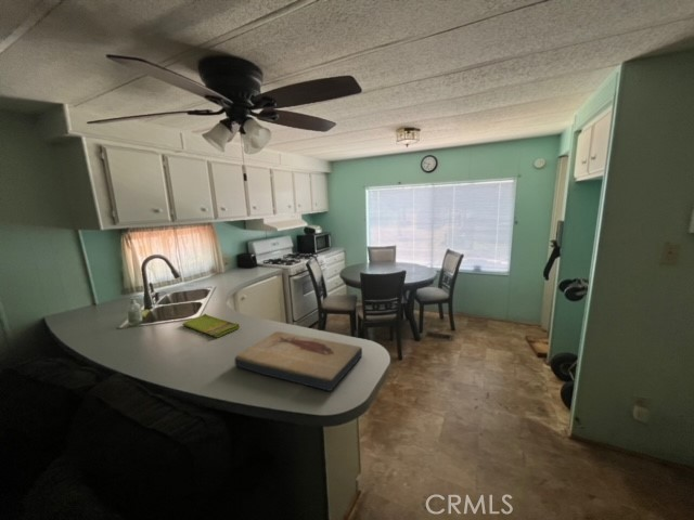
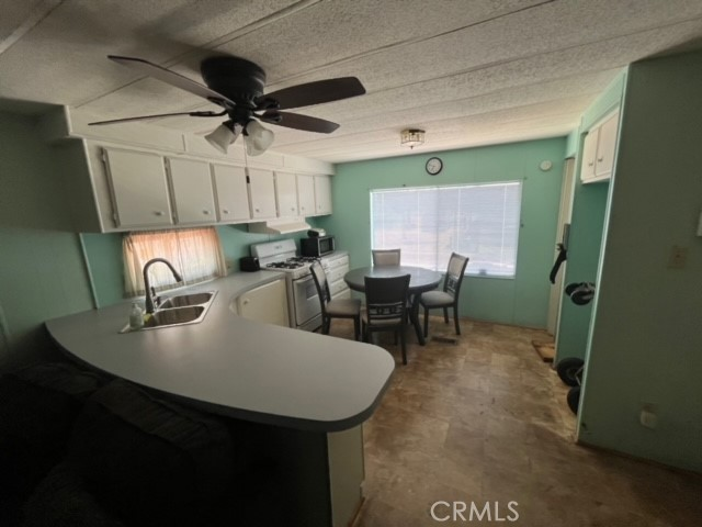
- fish fossil [233,330,363,392]
- dish towel [181,313,241,338]
